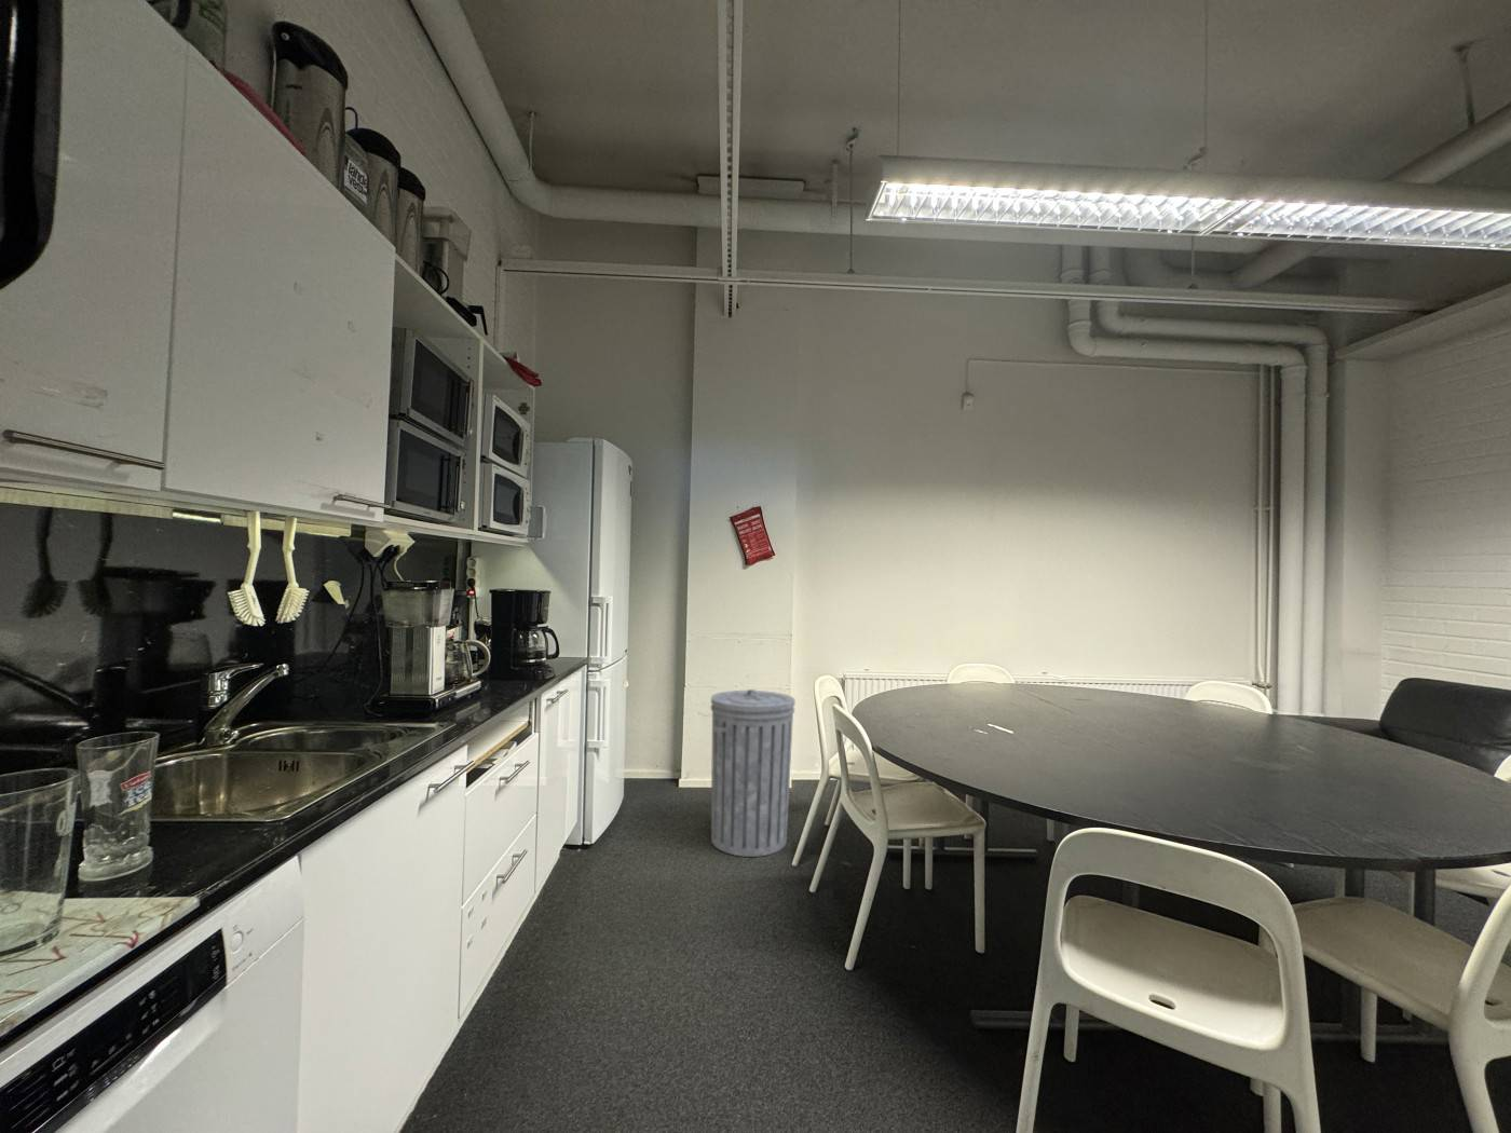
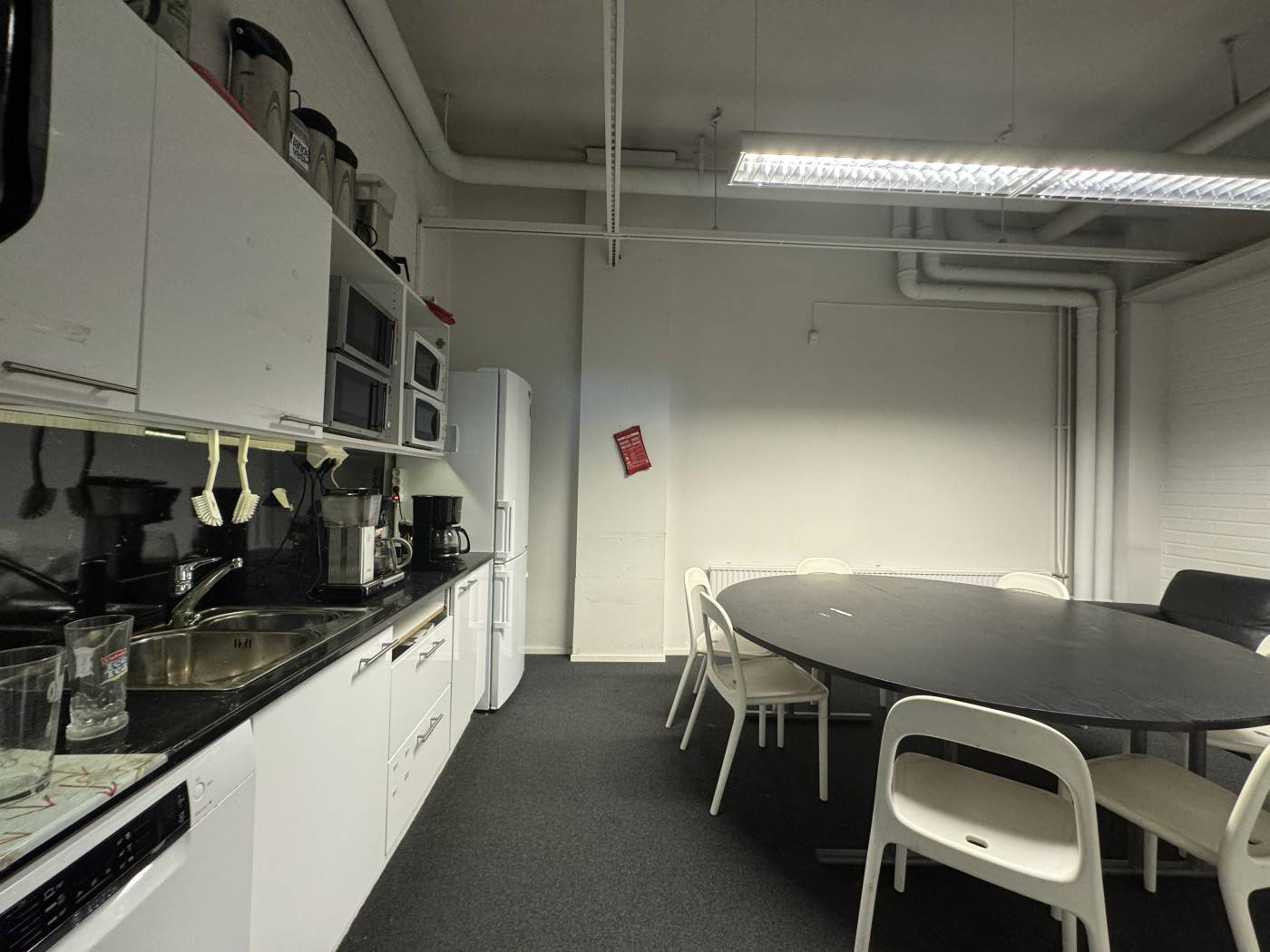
- trash can [710,688,796,858]
